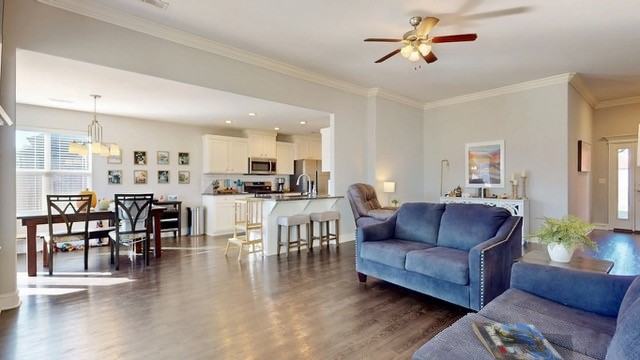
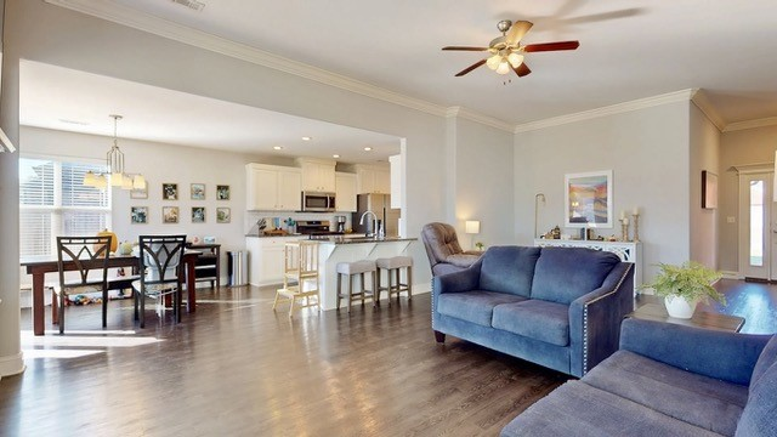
- magazine [471,321,565,360]
